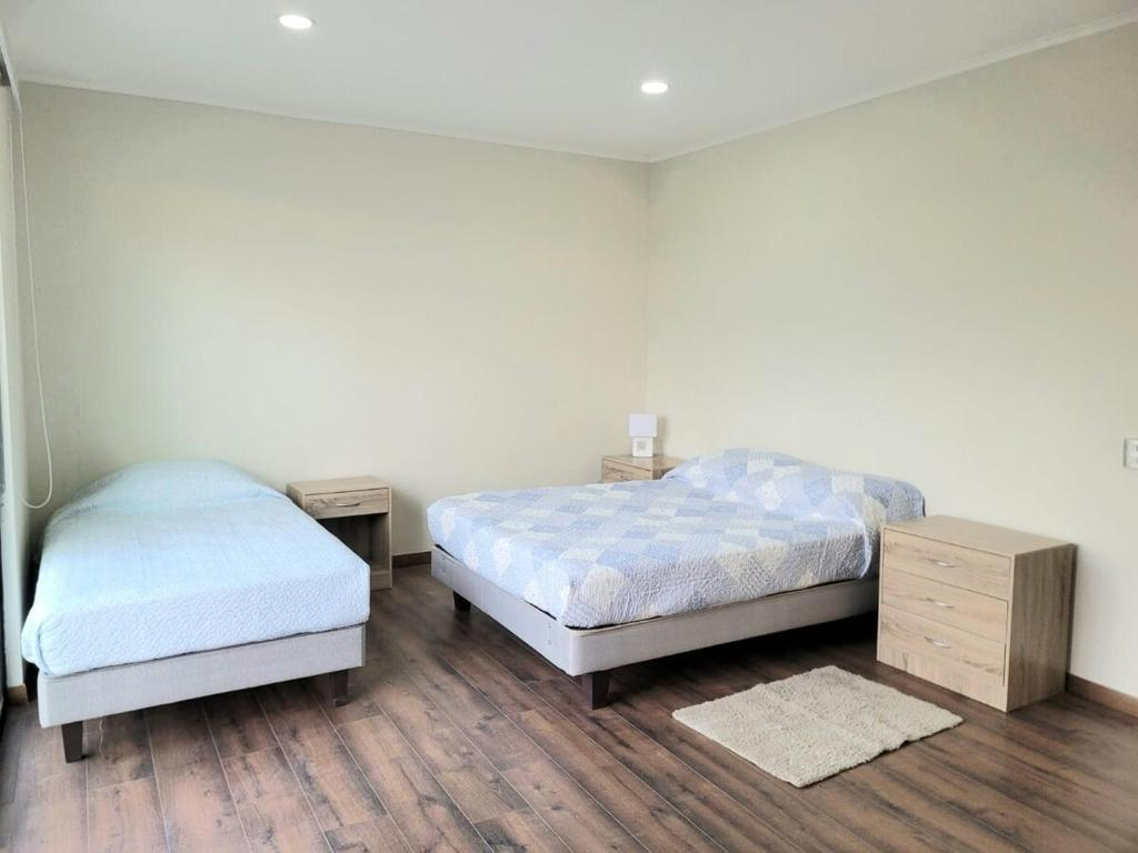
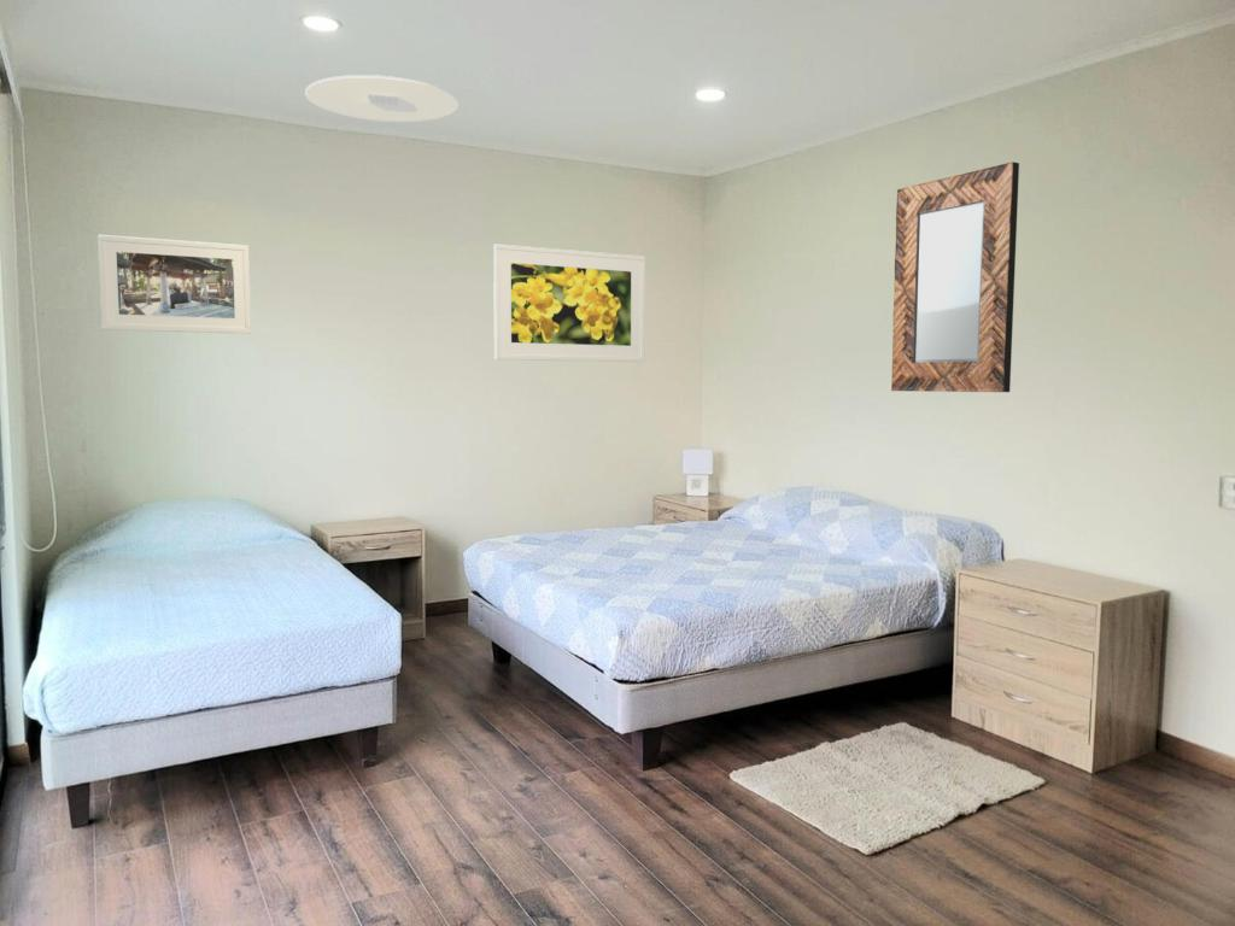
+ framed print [96,234,252,335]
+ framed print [492,244,646,363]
+ ceiling light [304,74,460,123]
+ home mirror [890,160,1020,393]
